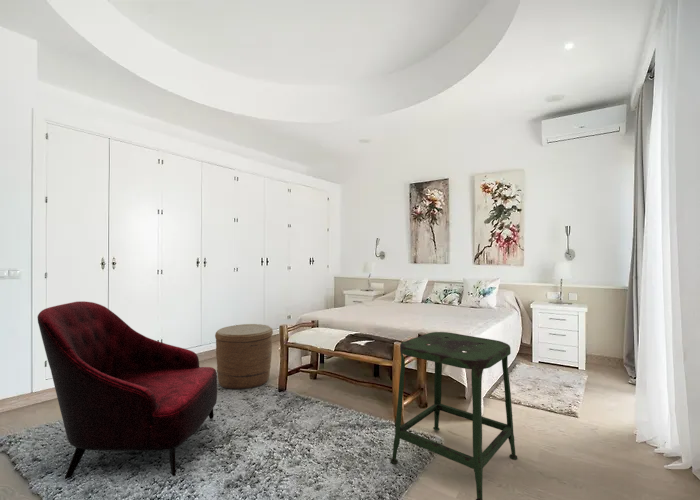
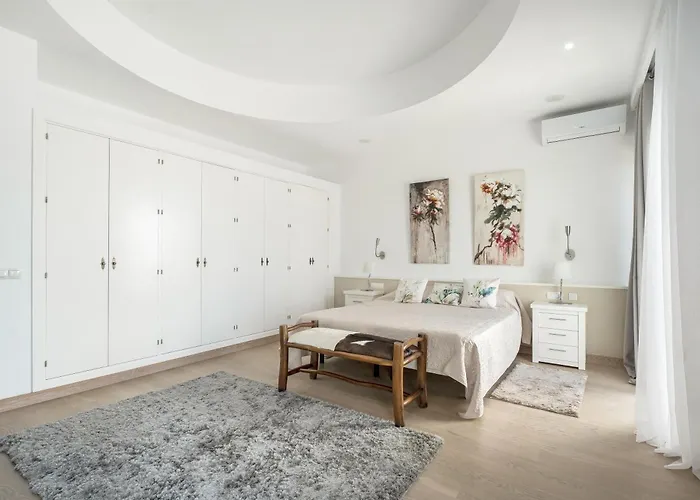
- stool [390,331,518,500]
- basket [214,323,274,390]
- armchair [37,300,218,480]
